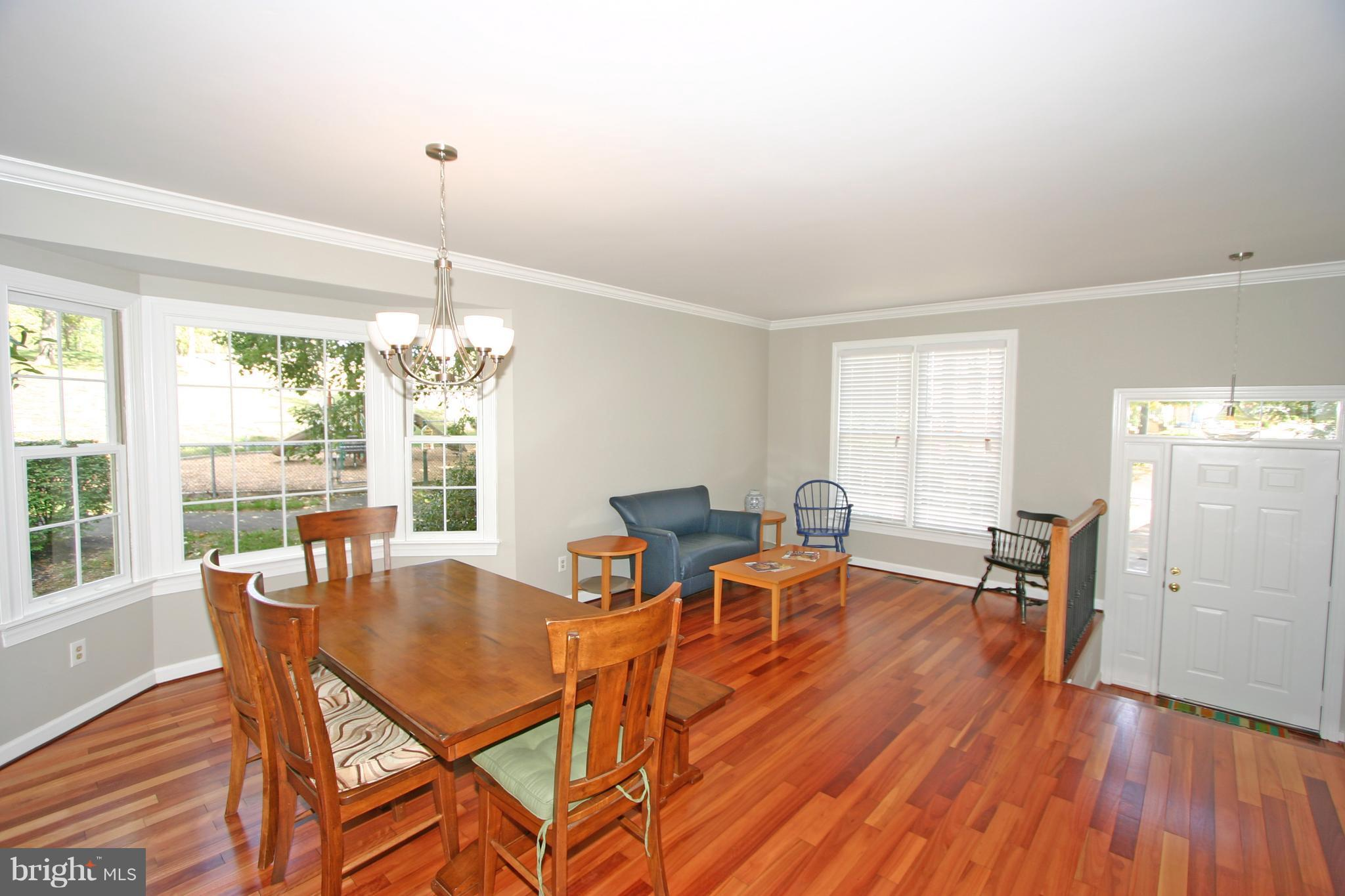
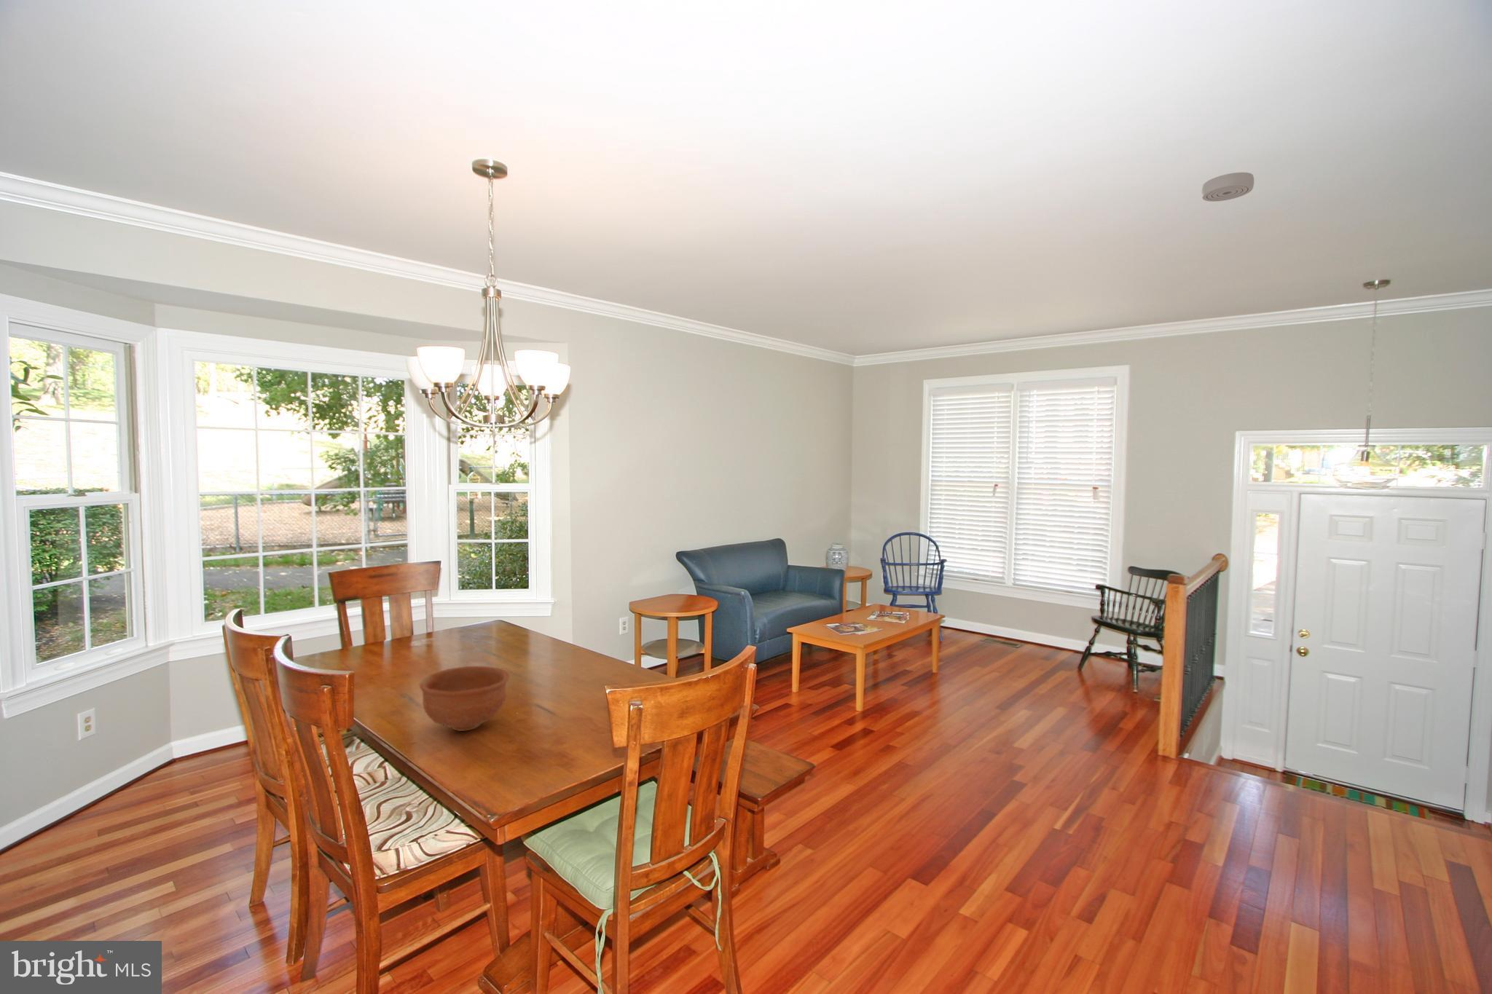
+ bowl [418,666,510,732]
+ smoke detector [1201,172,1255,202]
